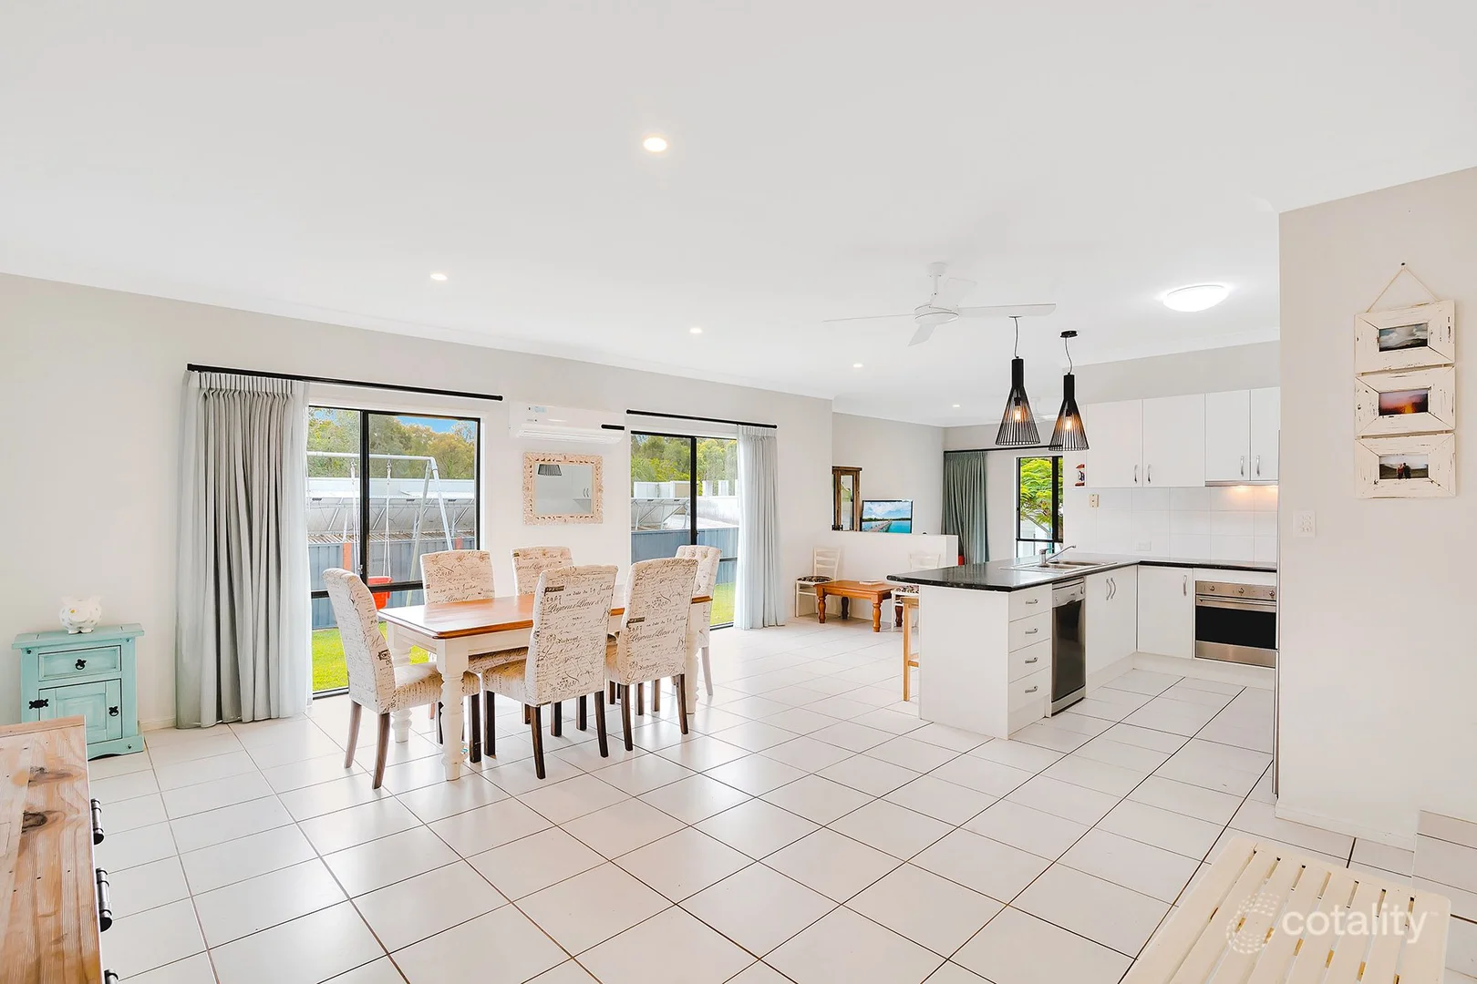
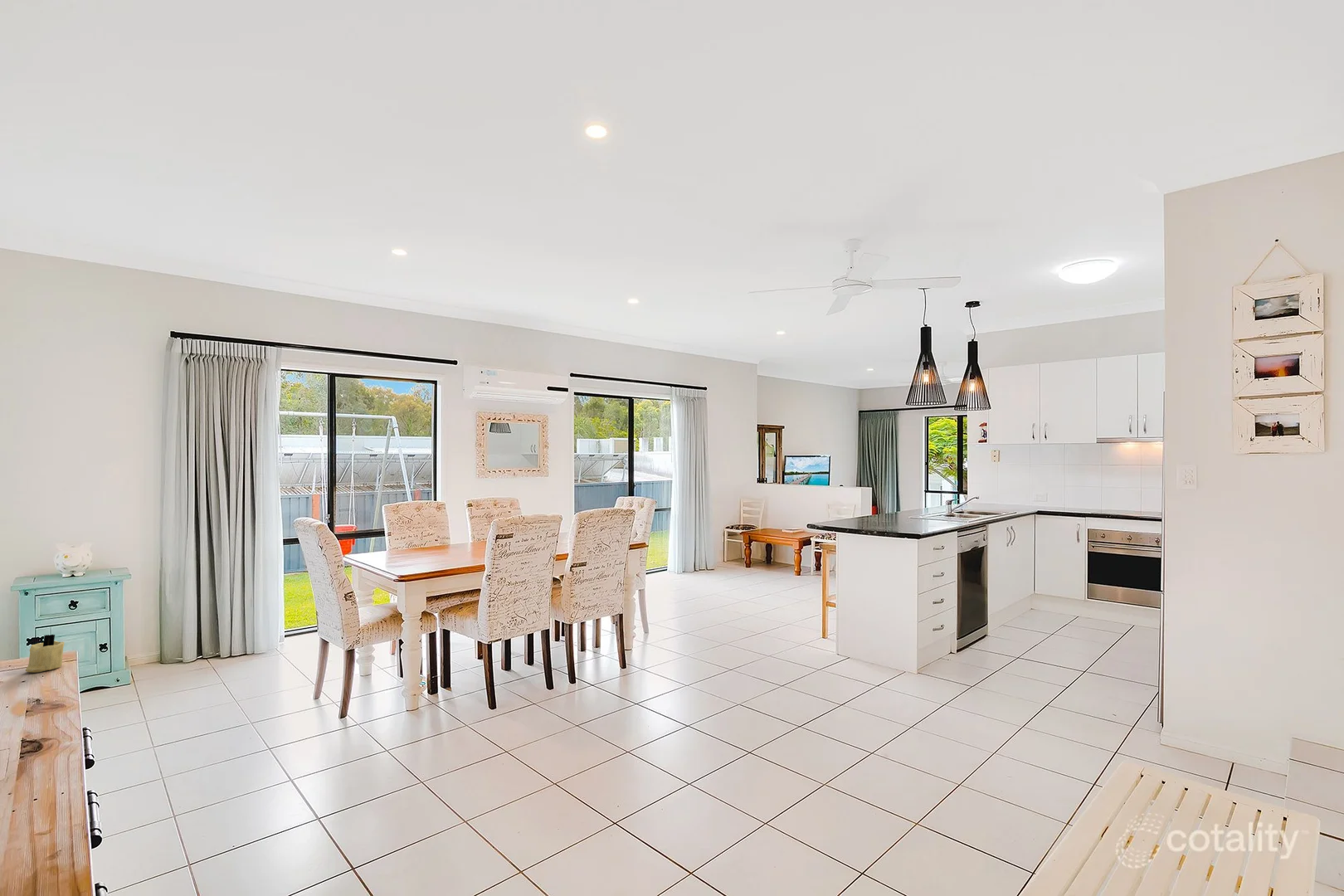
+ candle [25,634,65,674]
